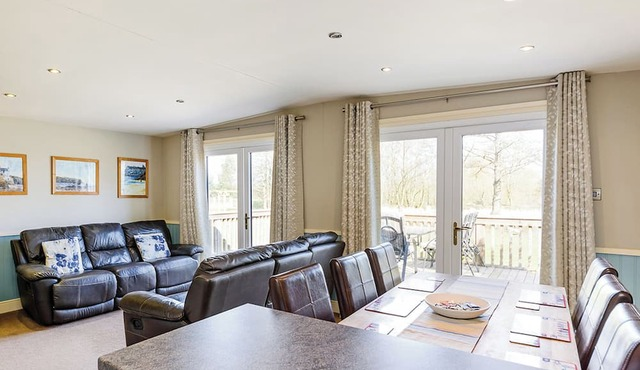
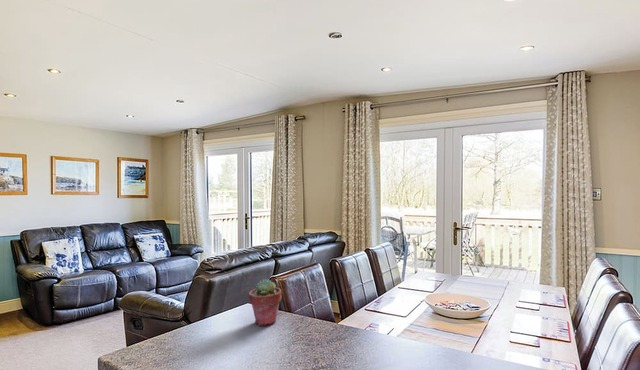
+ potted succulent [247,278,283,327]
